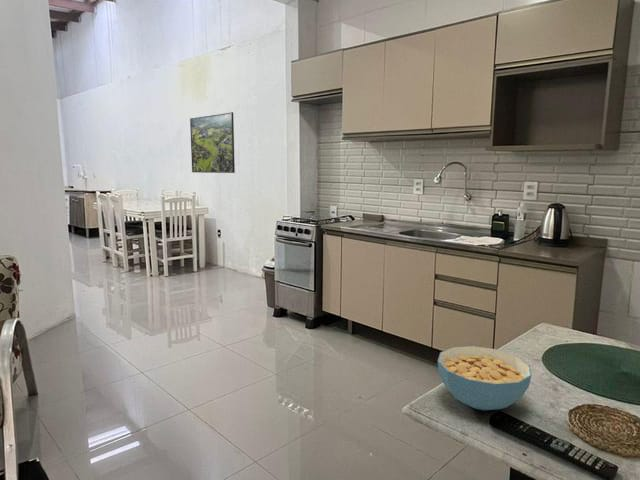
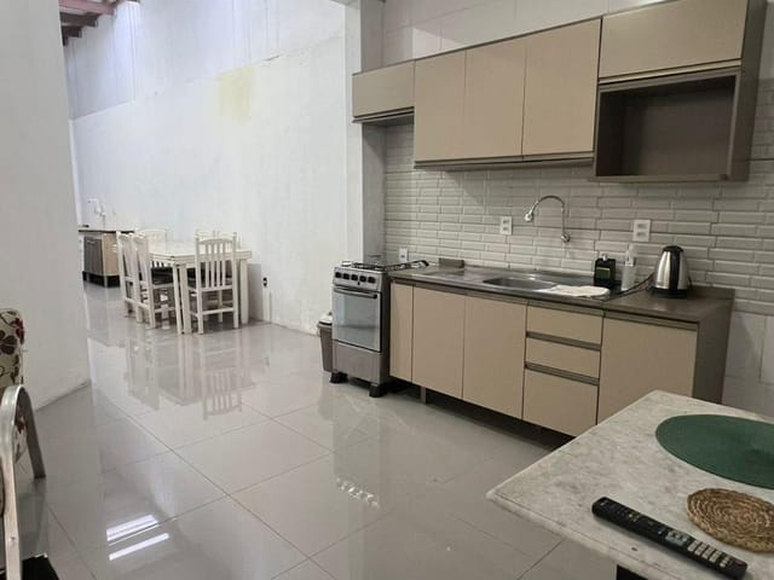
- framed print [189,111,236,174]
- cereal bowl [437,345,532,411]
